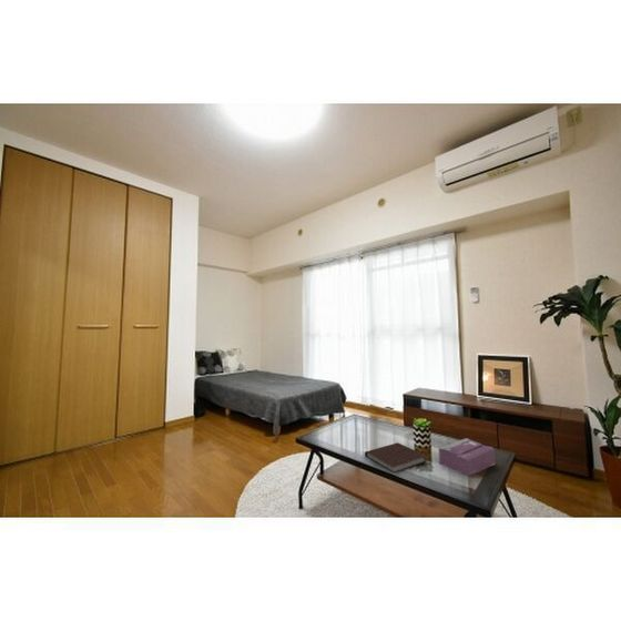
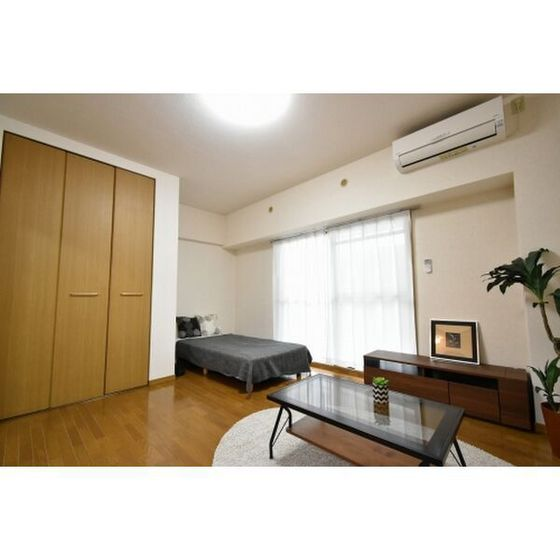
- tissue box [438,437,497,477]
- notebook [364,441,428,472]
